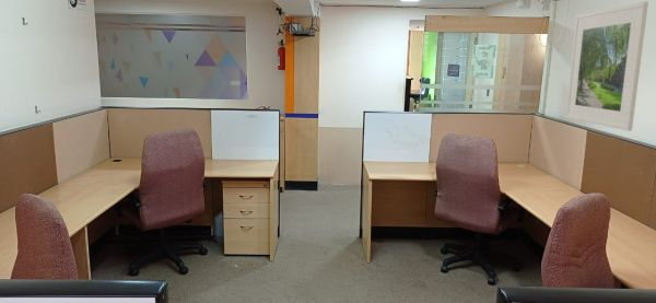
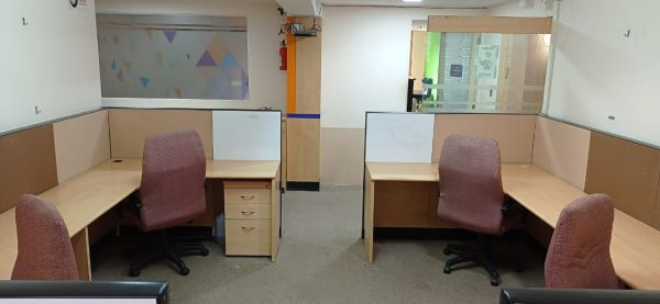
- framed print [564,0,649,132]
